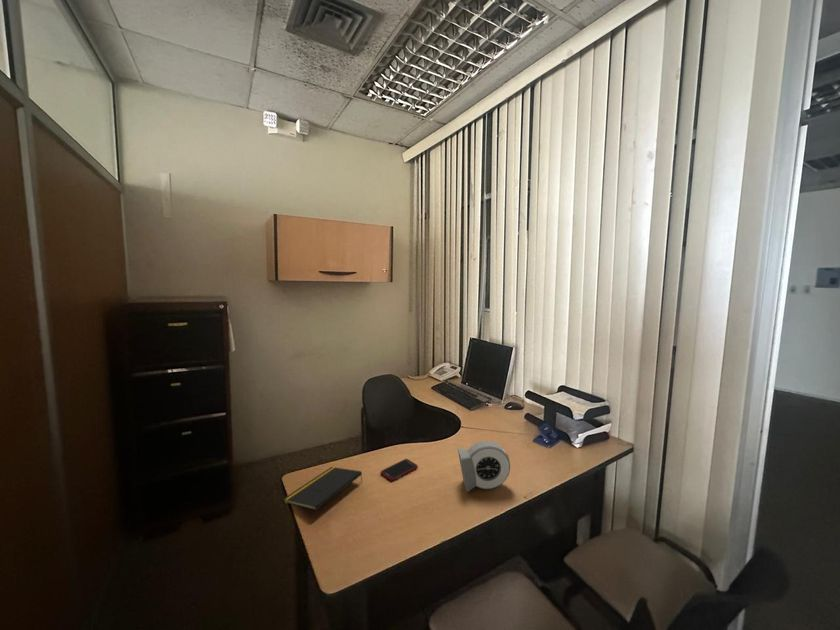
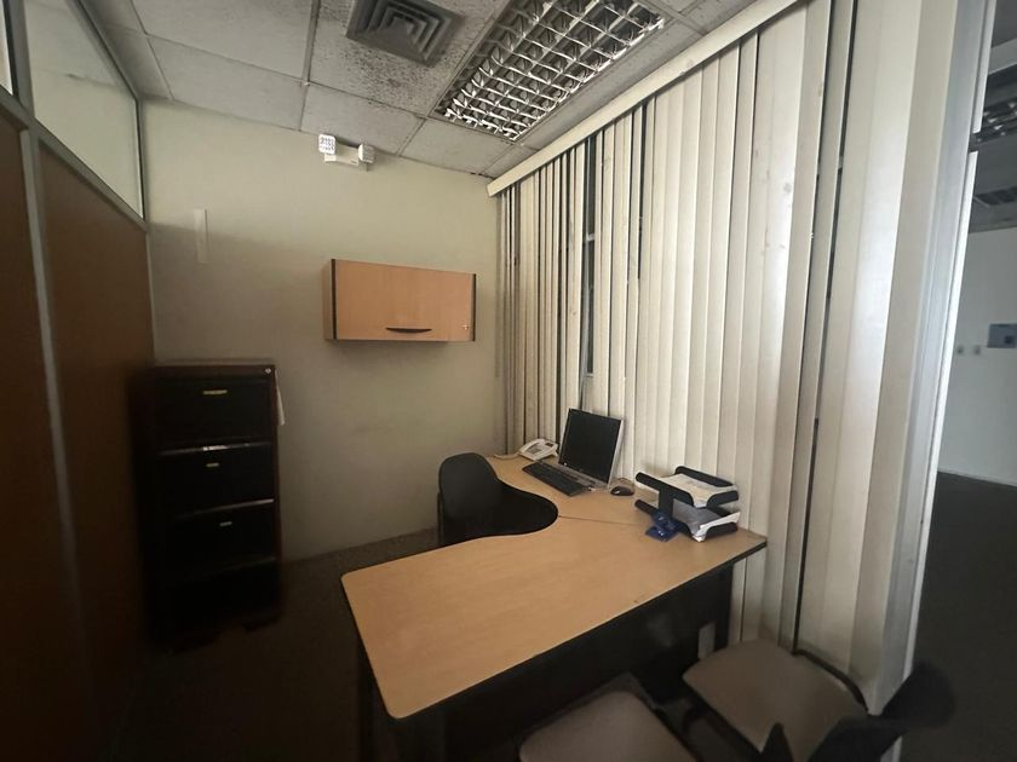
- notepad [283,466,363,511]
- cell phone [380,458,419,482]
- alarm clock [457,440,511,493]
